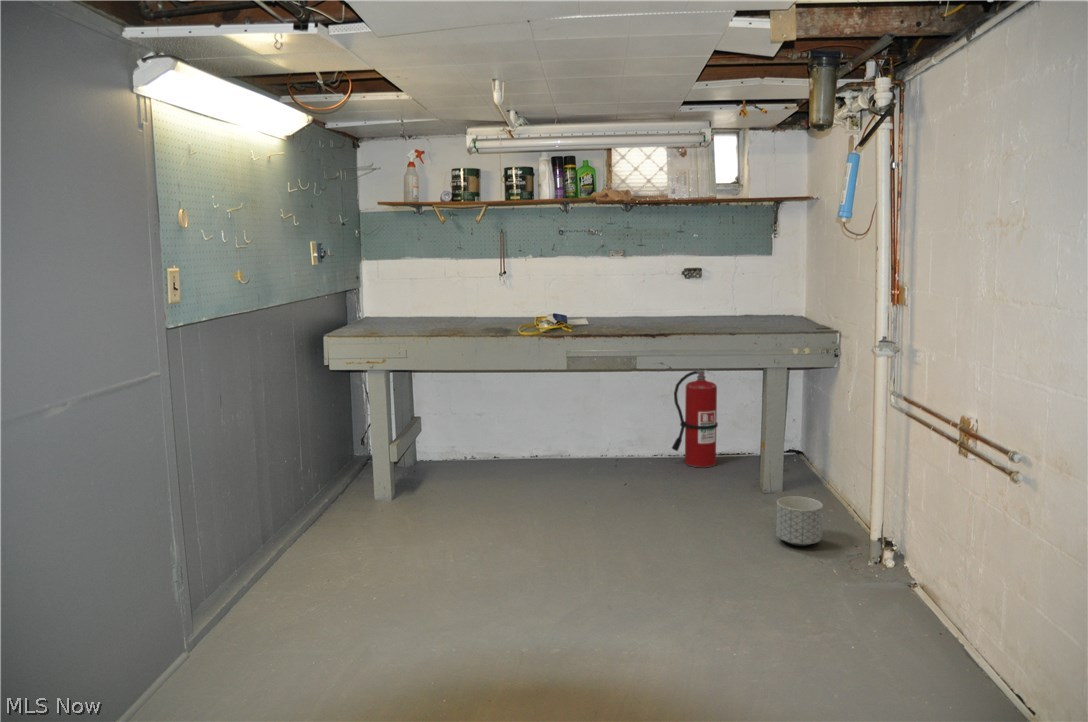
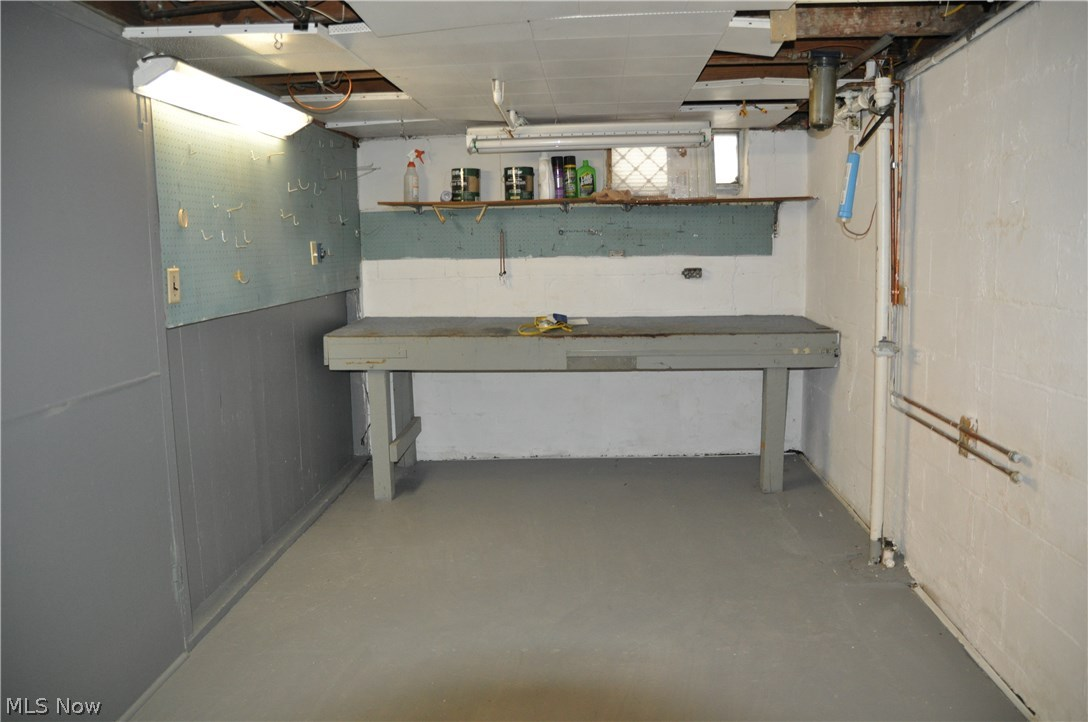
- fire extinguisher [671,369,719,468]
- planter [775,495,824,547]
